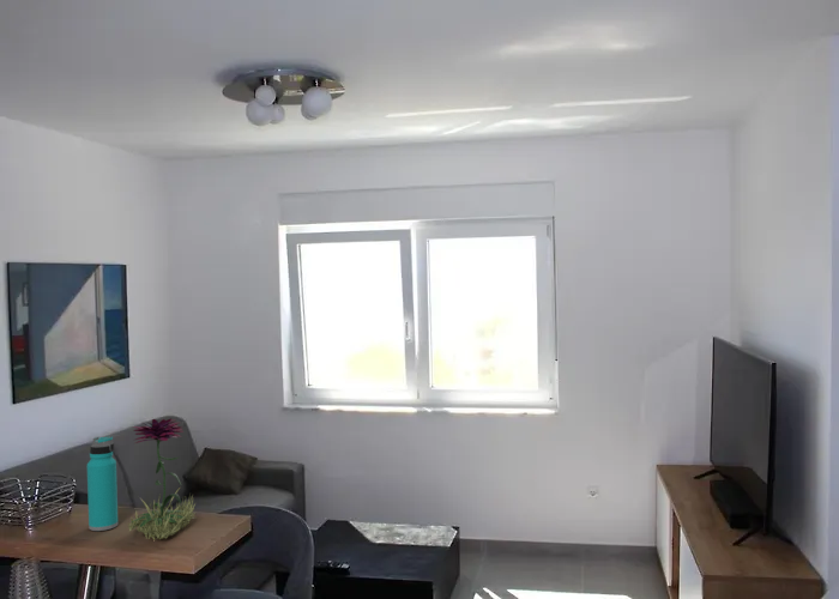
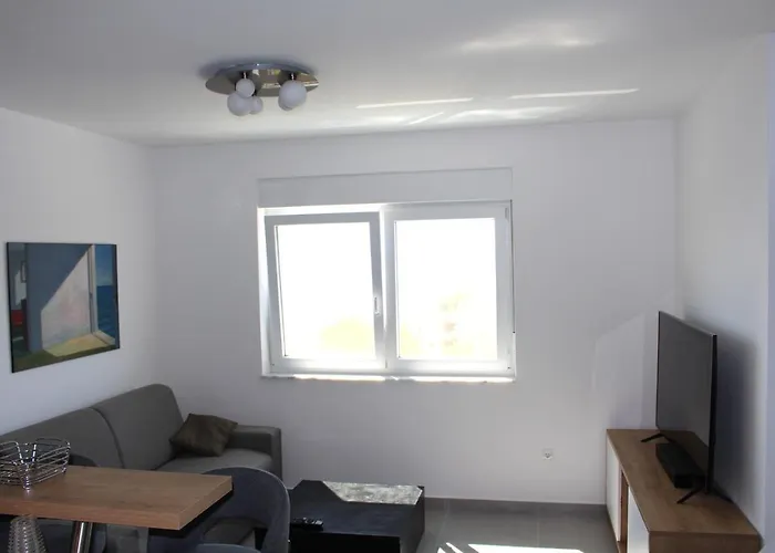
- water bottle [86,435,119,532]
- flower [127,418,198,540]
